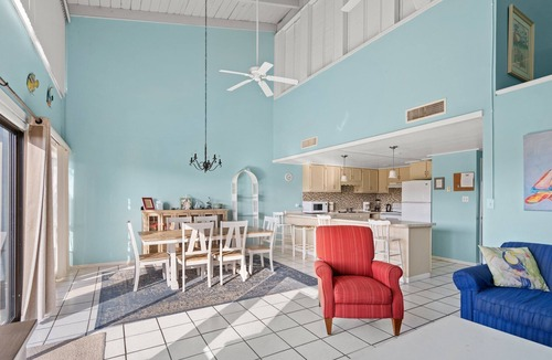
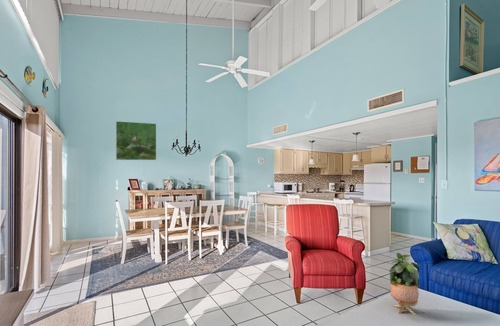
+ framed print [115,120,157,161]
+ potted plant [388,252,421,316]
